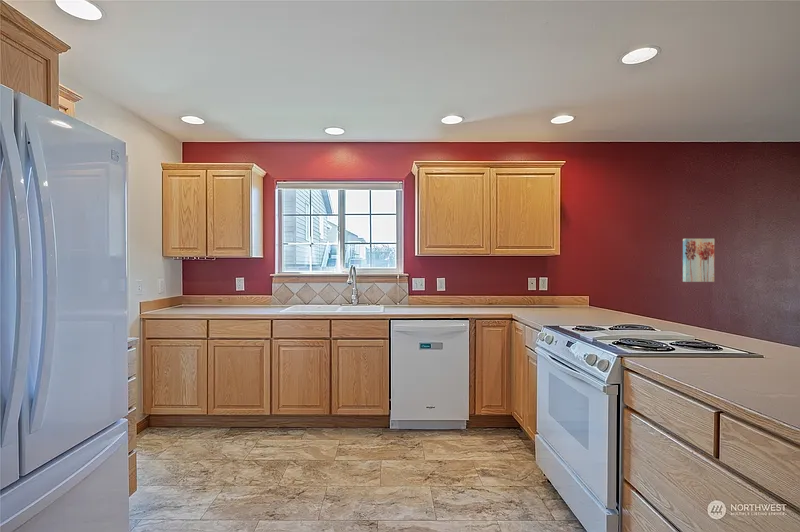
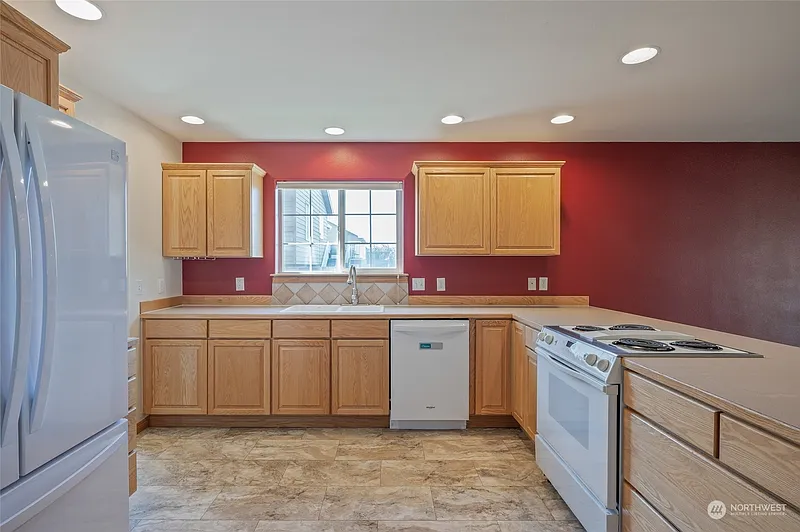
- wall art [682,238,716,283]
